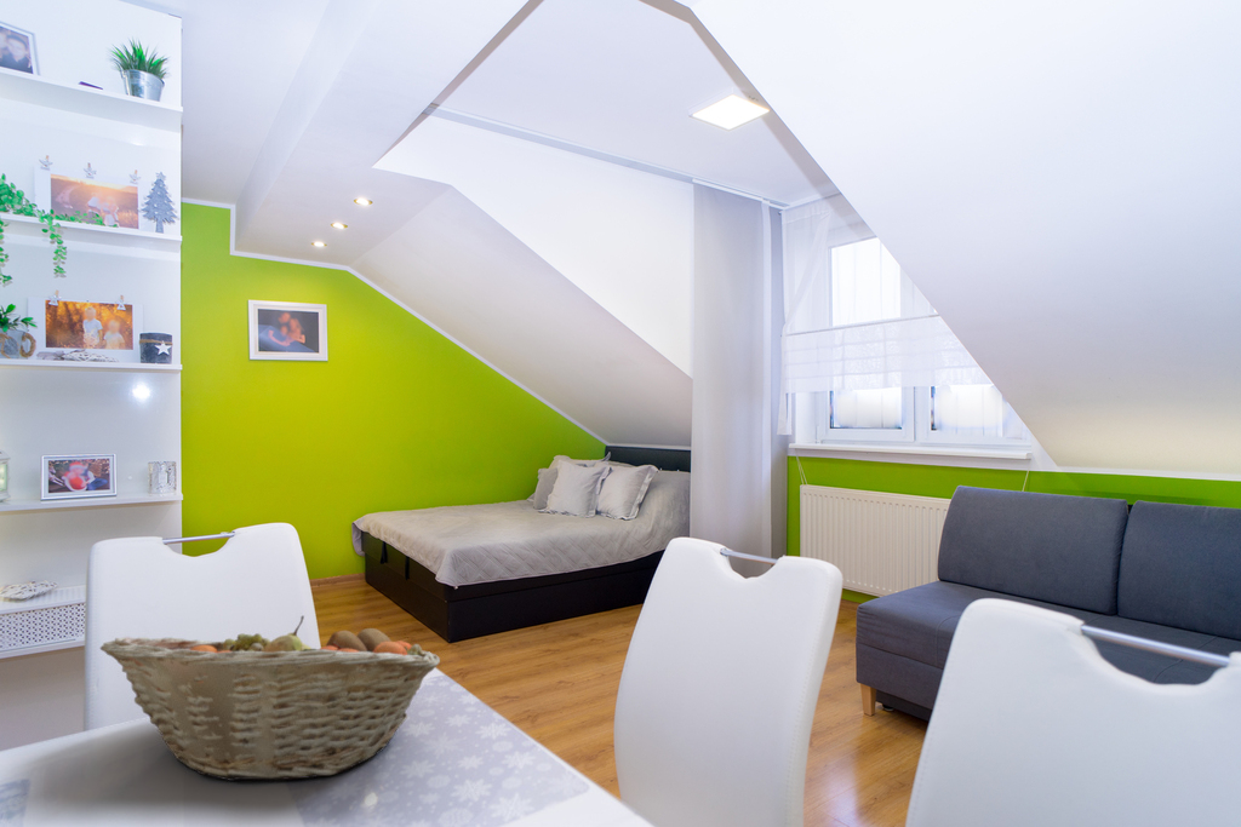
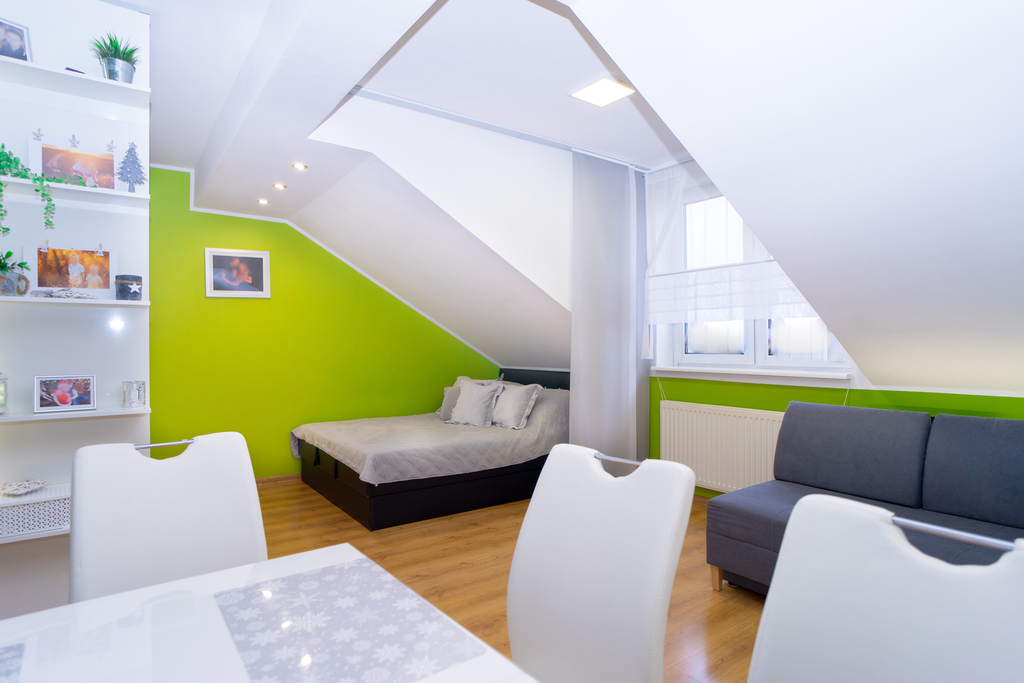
- fruit basket [99,615,441,782]
